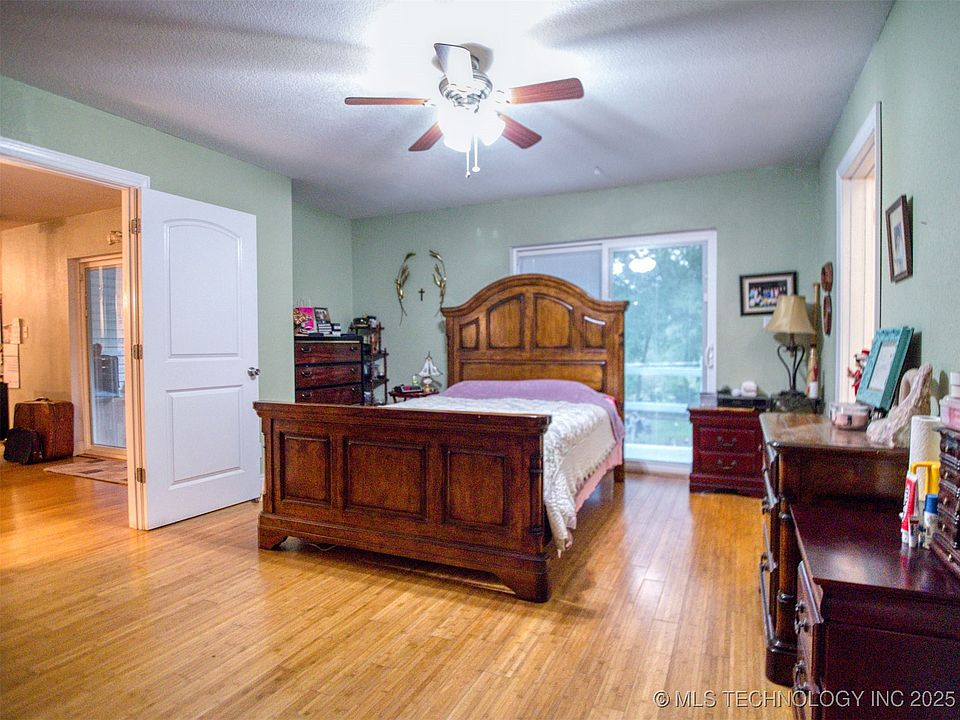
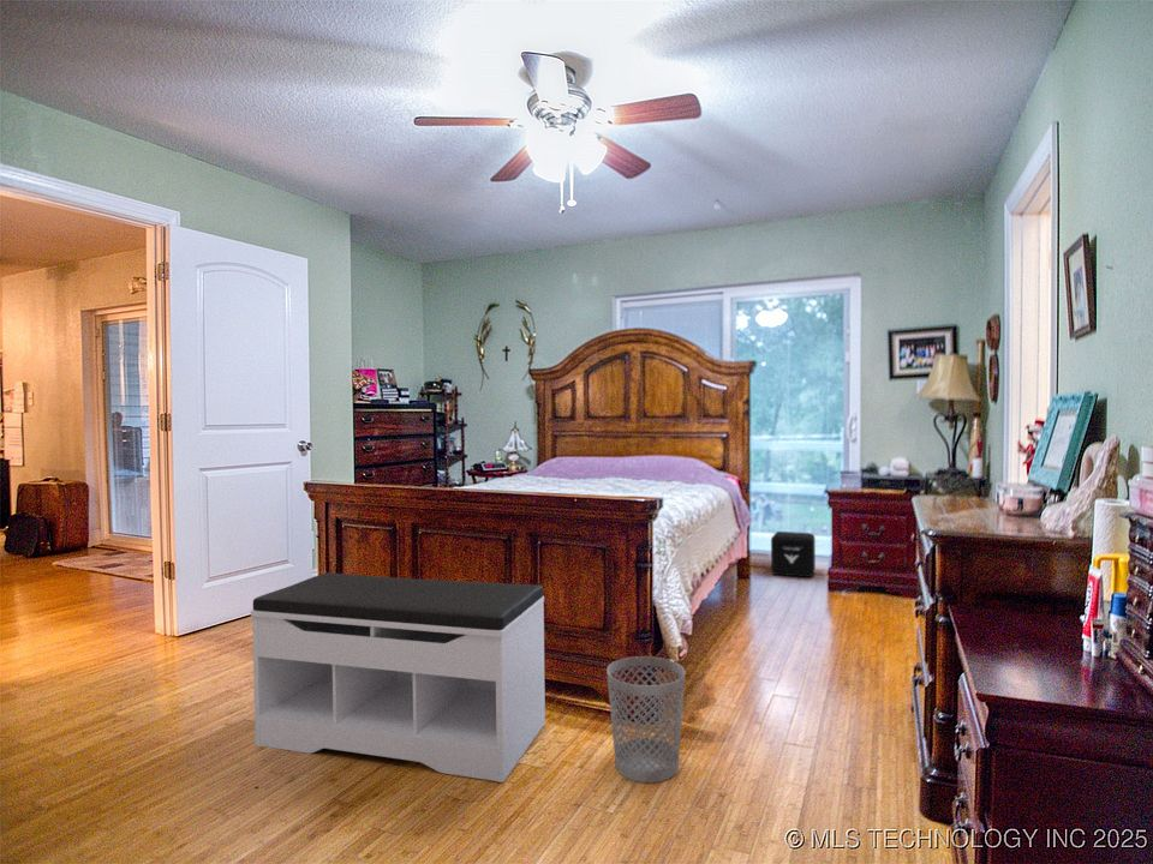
+ air purifier [770,530,817,578]
+ bench [250,571,546,784]
+ wastebasket [605,655,686,784]
